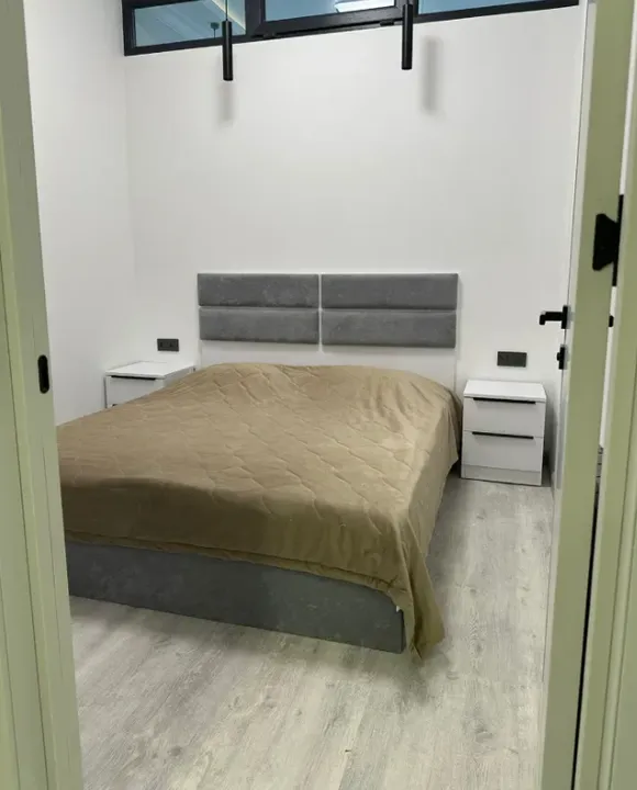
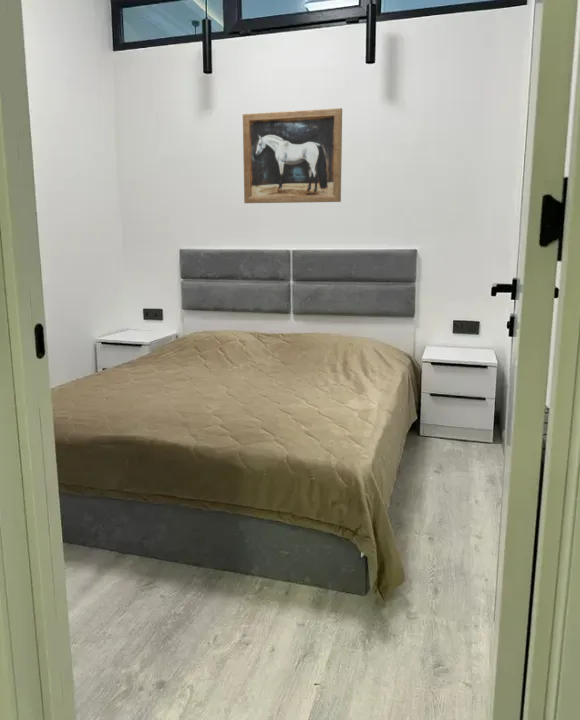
+ wall art [242,107,343,204]
